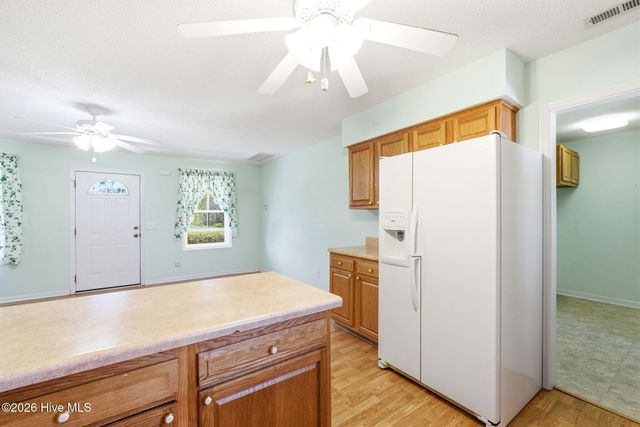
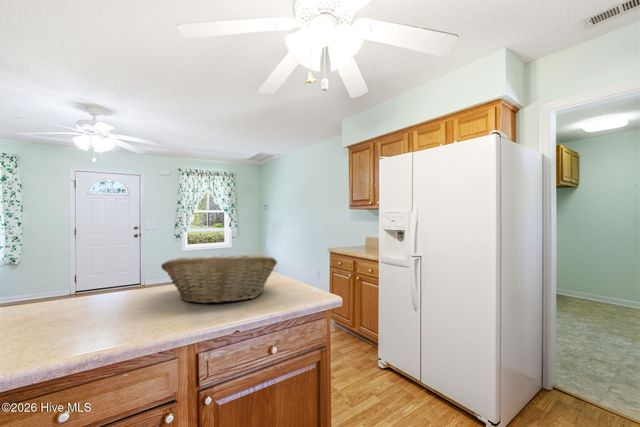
+ fruit basket [160,253,278,305]
